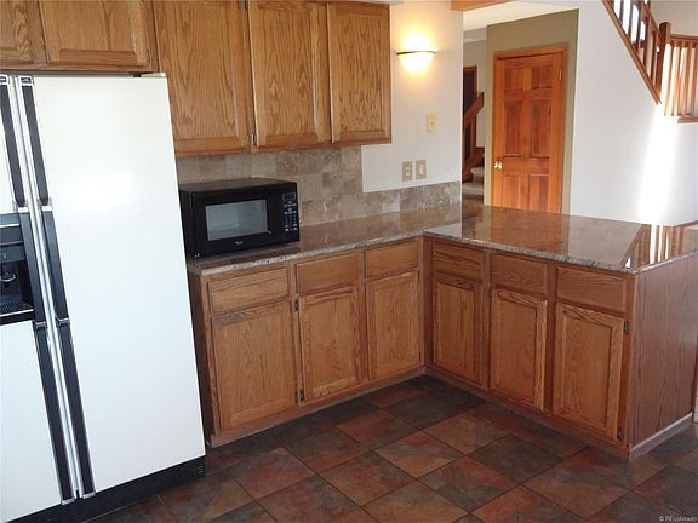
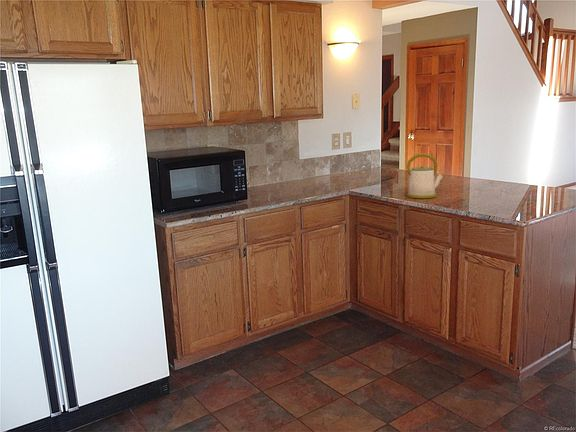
+ kettle [406,152,444,199]
